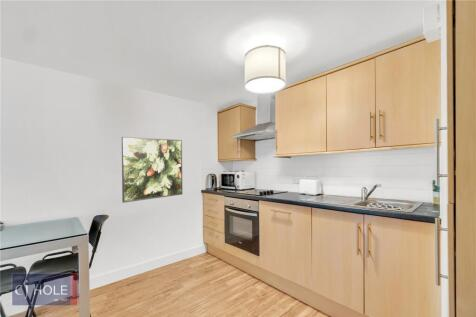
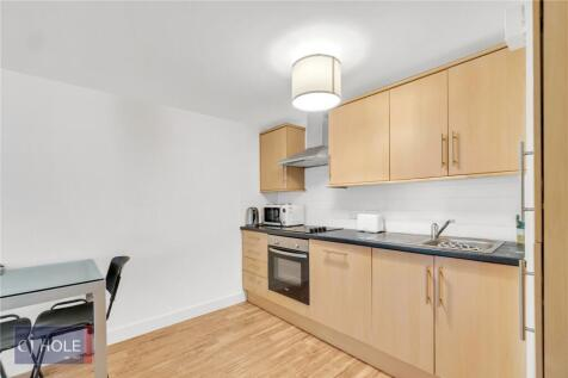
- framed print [121,136,183,204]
